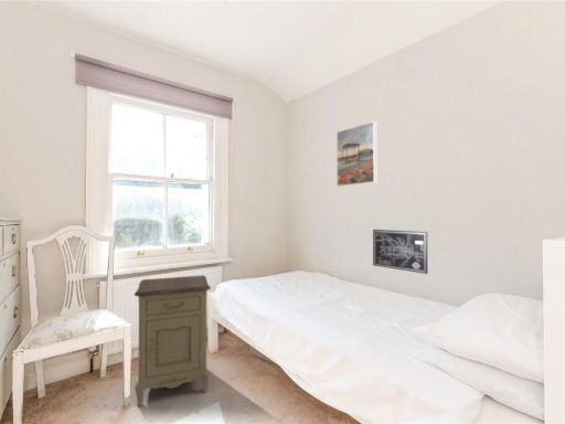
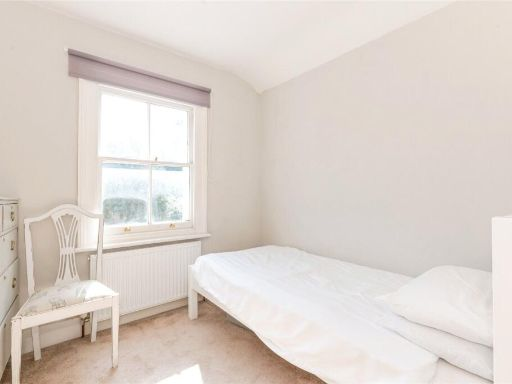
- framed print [335,120,377,188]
- wall art [372,229,429,275]
- nightstand [134,274,212,407]
